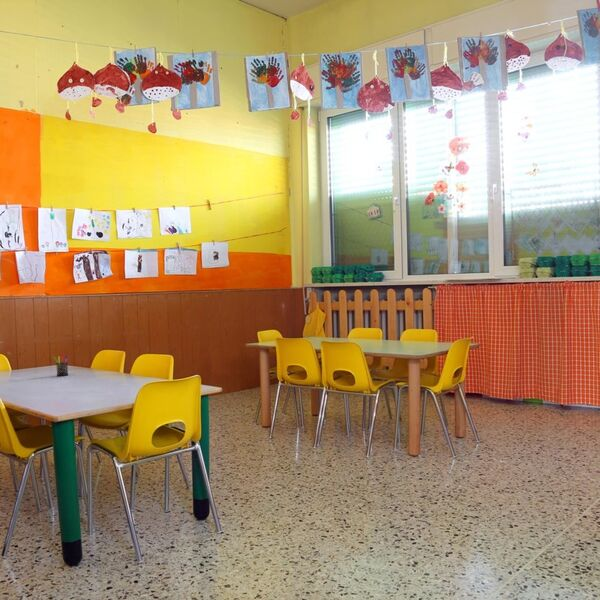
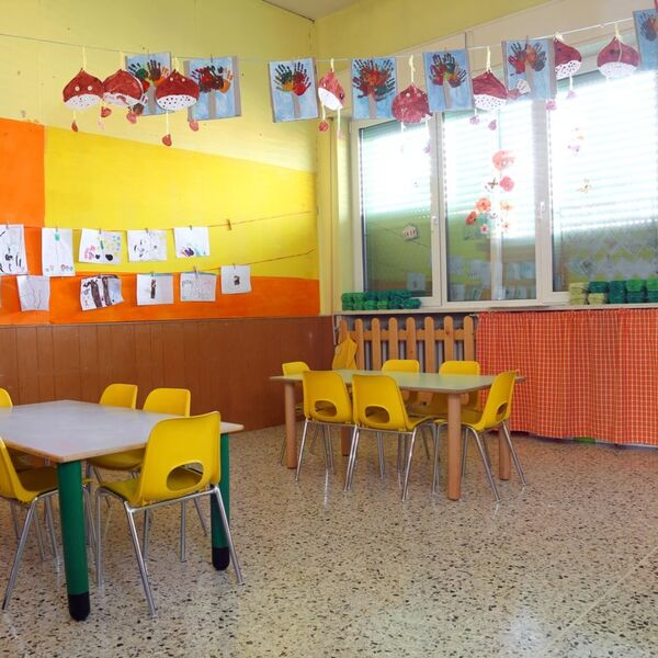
- pen holder [52,352,70,377]
